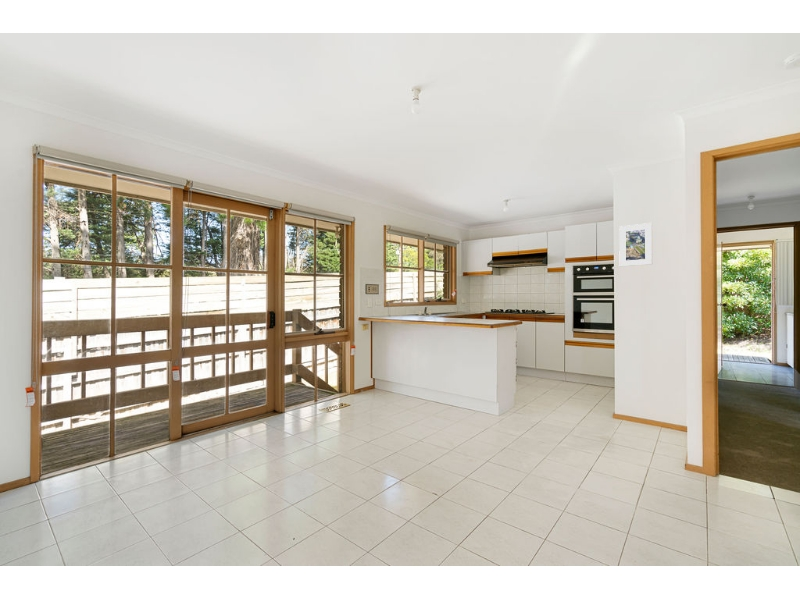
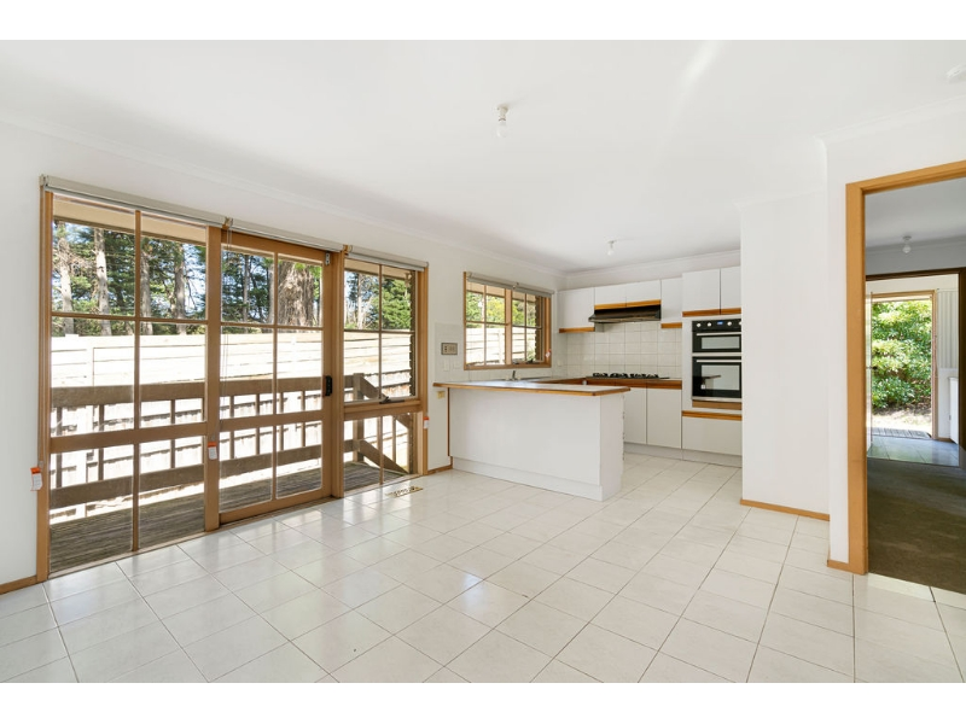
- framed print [618,222,653,267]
